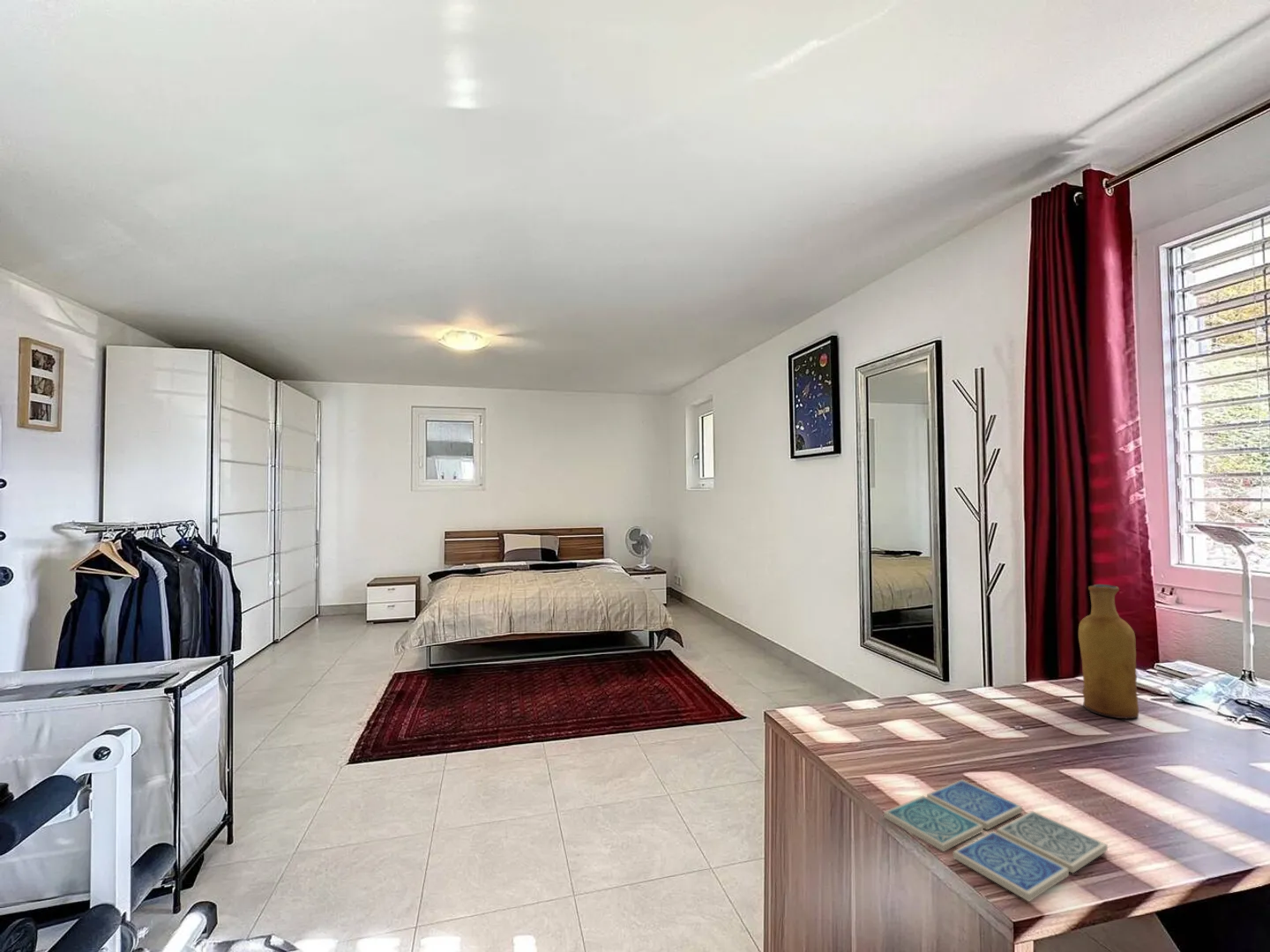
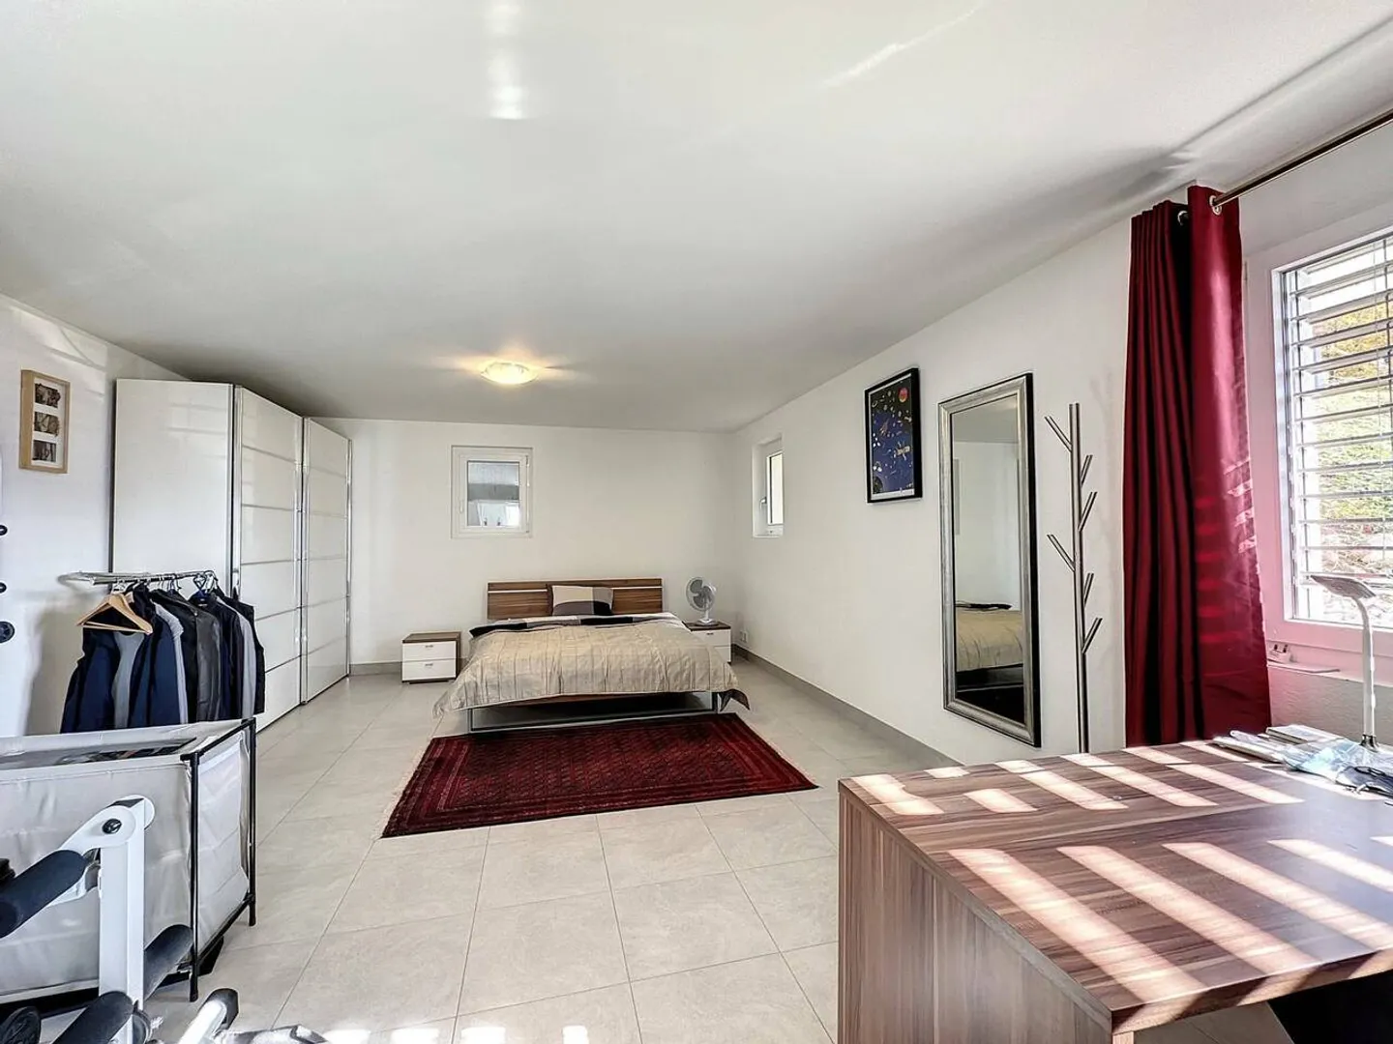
- drink coaster [883,778,1109,903]
- vase [1078,584,1139,719]
